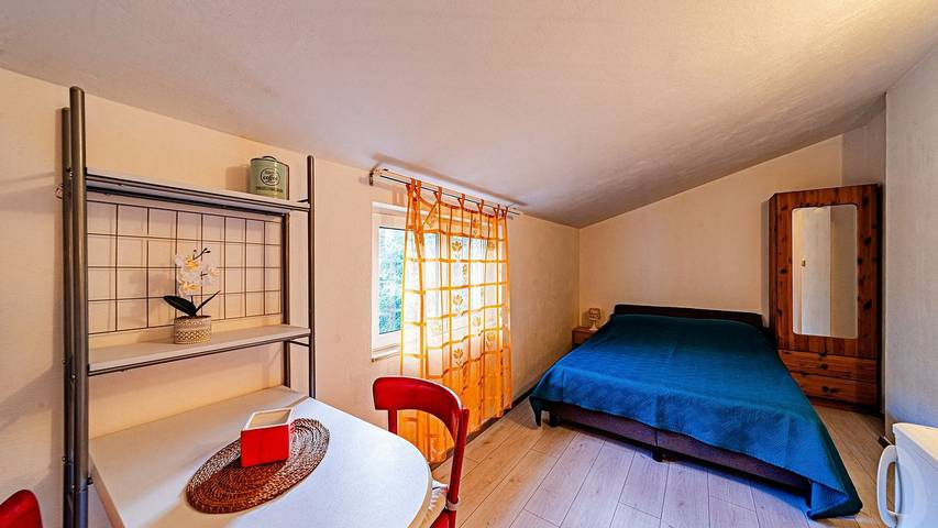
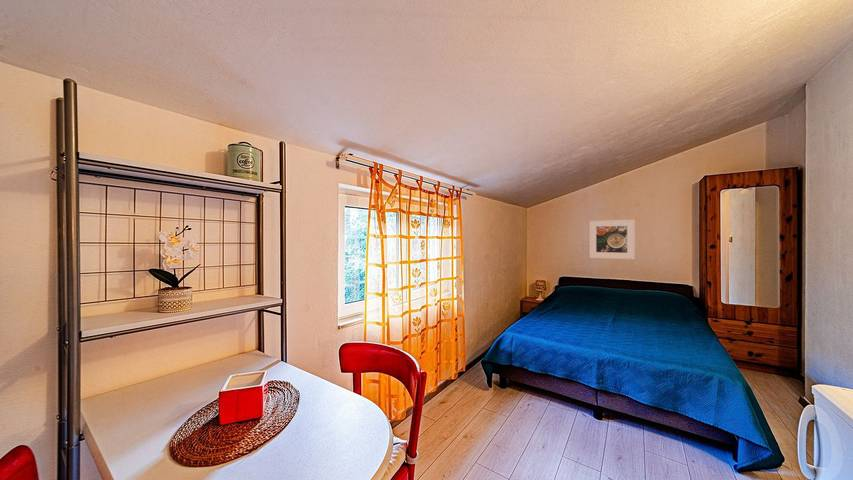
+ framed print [589,218,636,260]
